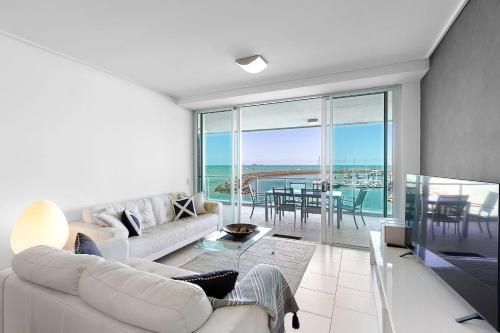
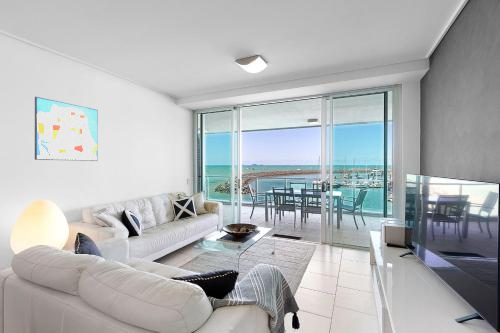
+ wall art [34,96,99,162]
